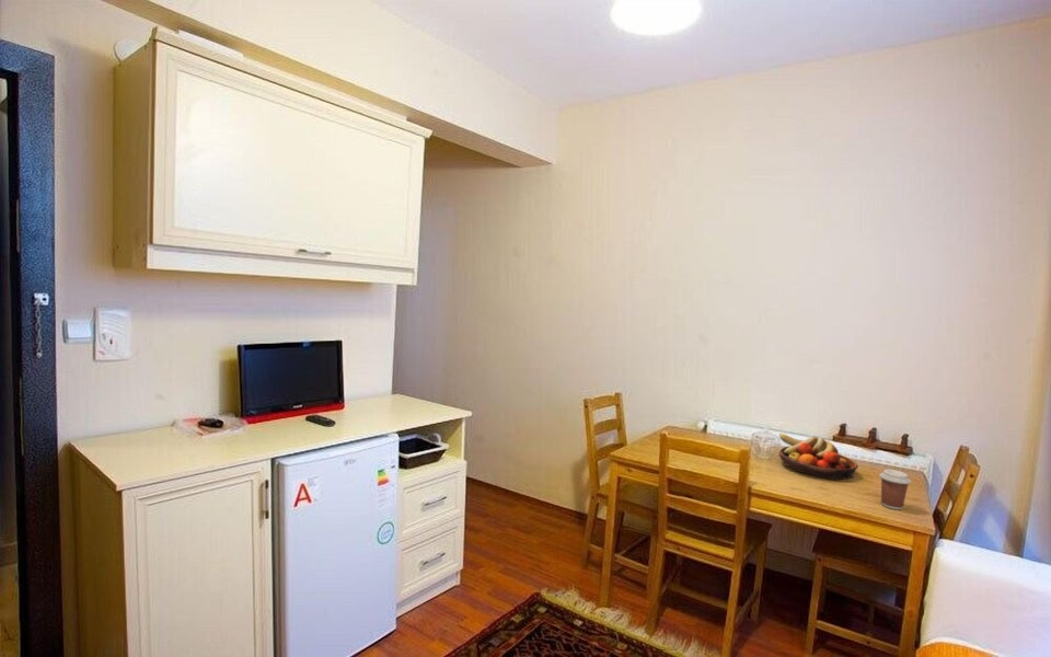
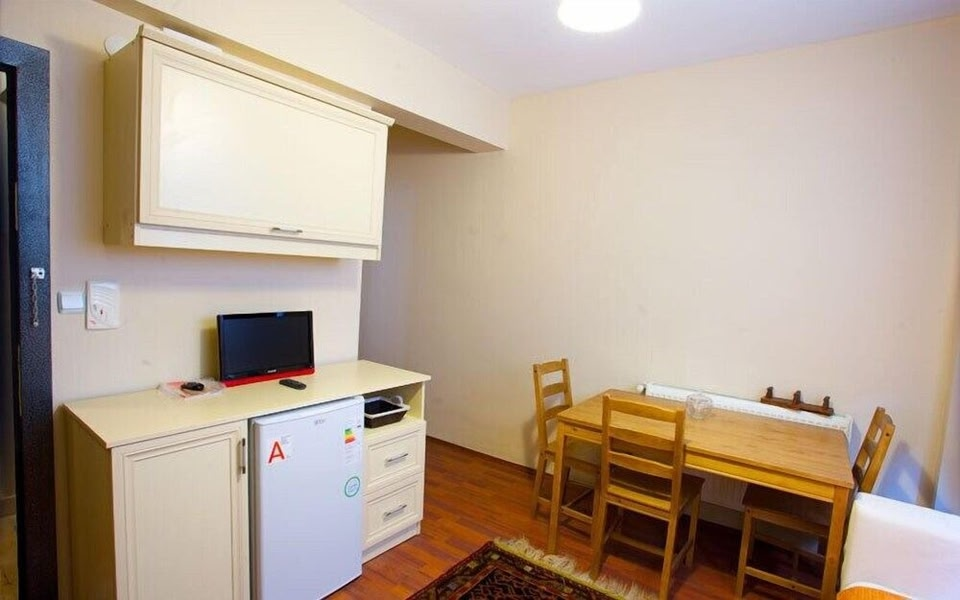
- fruit bowl [778,433,859,481]
- coffee cup [878,469,912,510]
